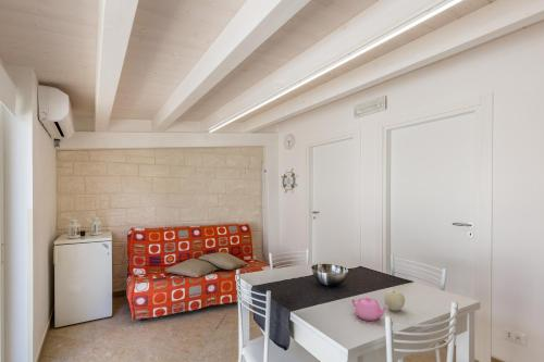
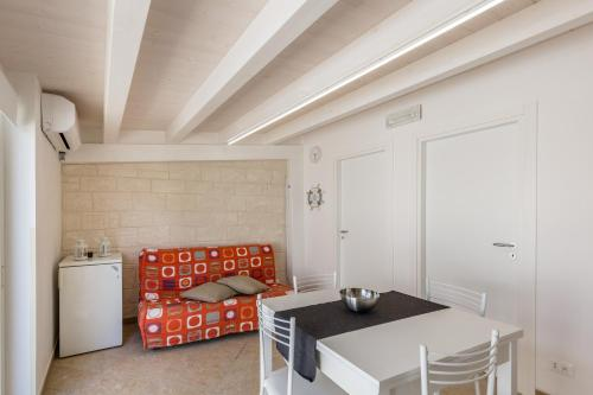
- fruit [383,289,406,312]
- teapot [350,296,388,322]
